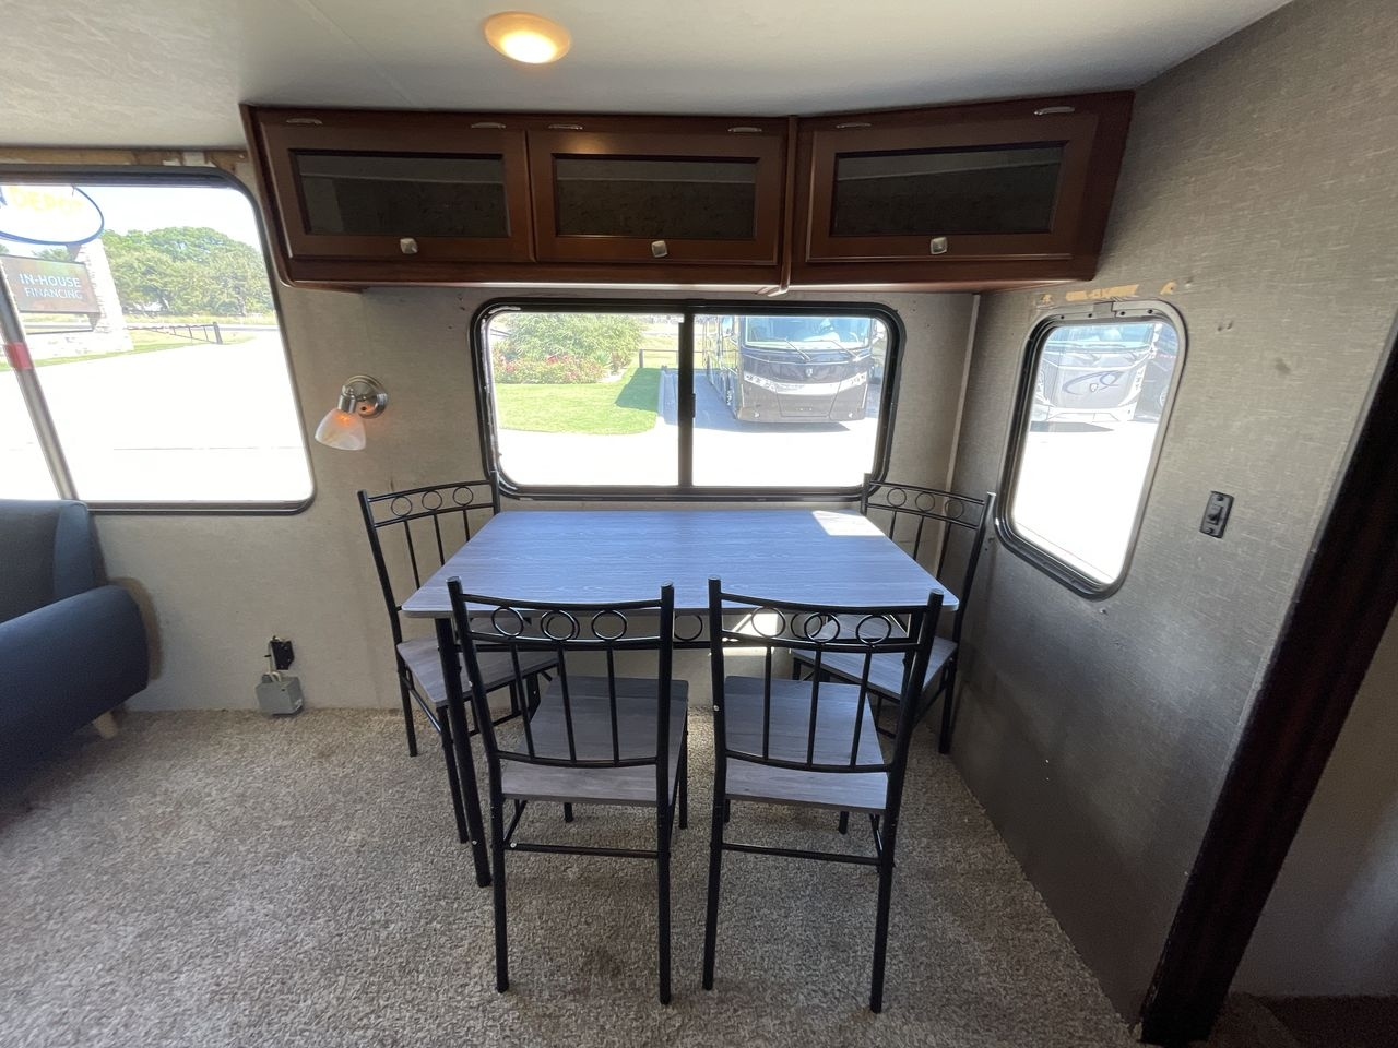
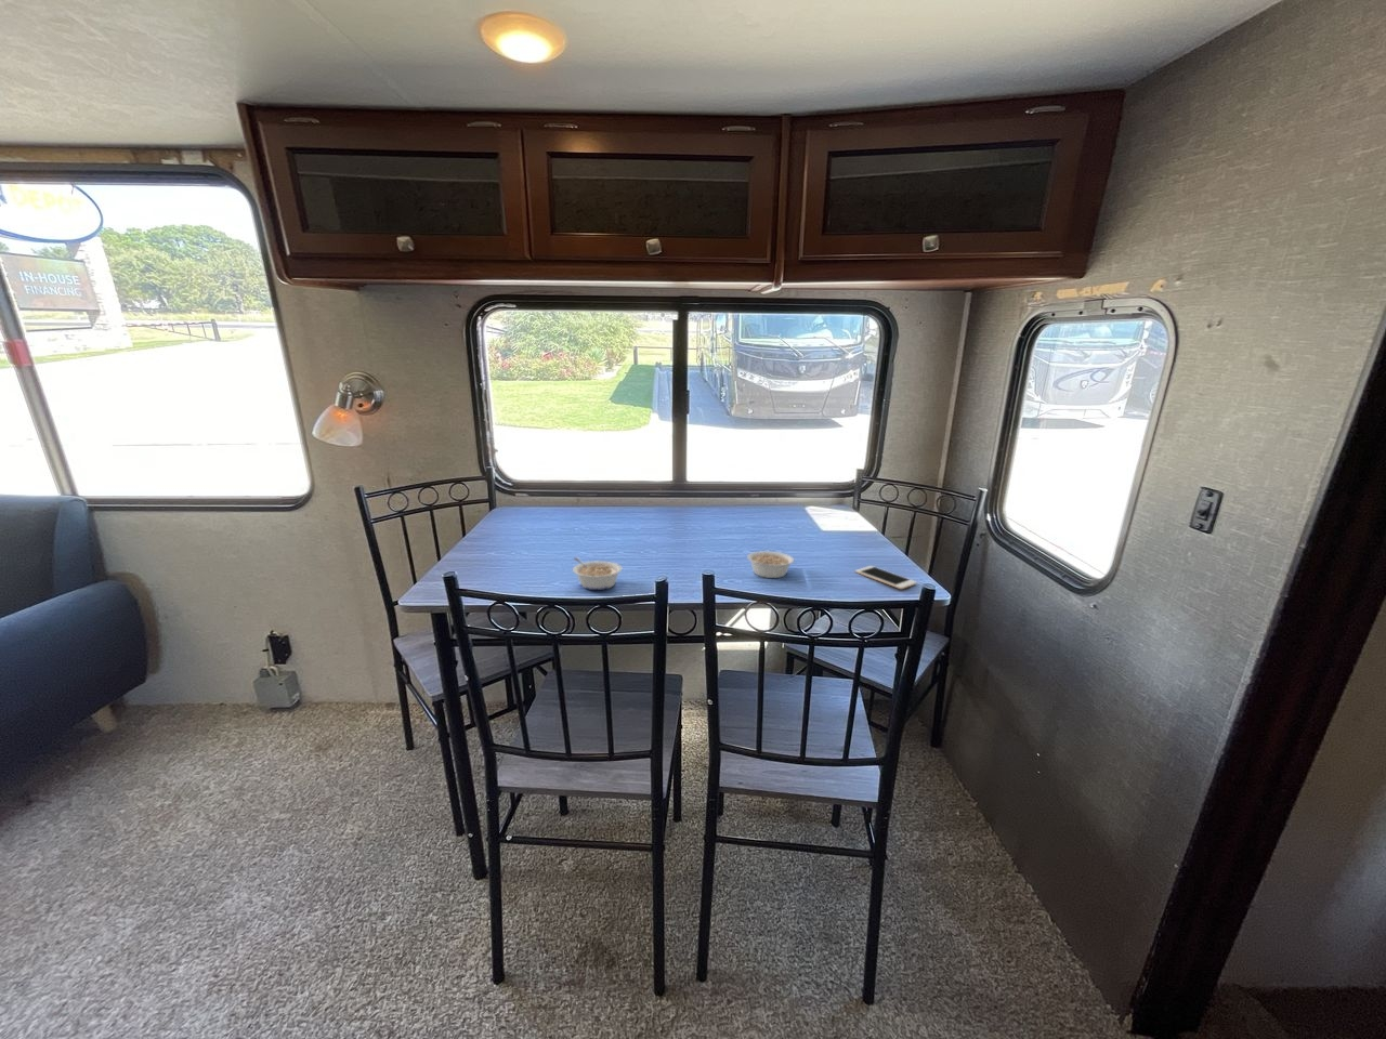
+ cell phone [855,565,918,589]
+ legume [746,550,797,580]
+ legume [572,557,623,590]
